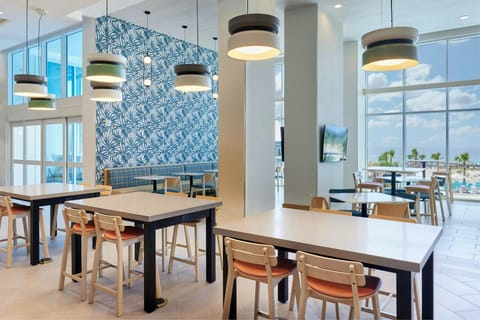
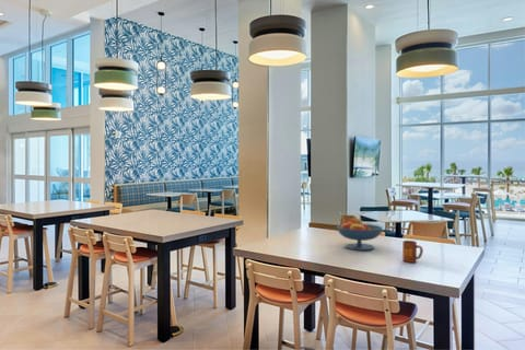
+ fruit bowl [336,217,384,252]
+ mug [401,240,424,264]
